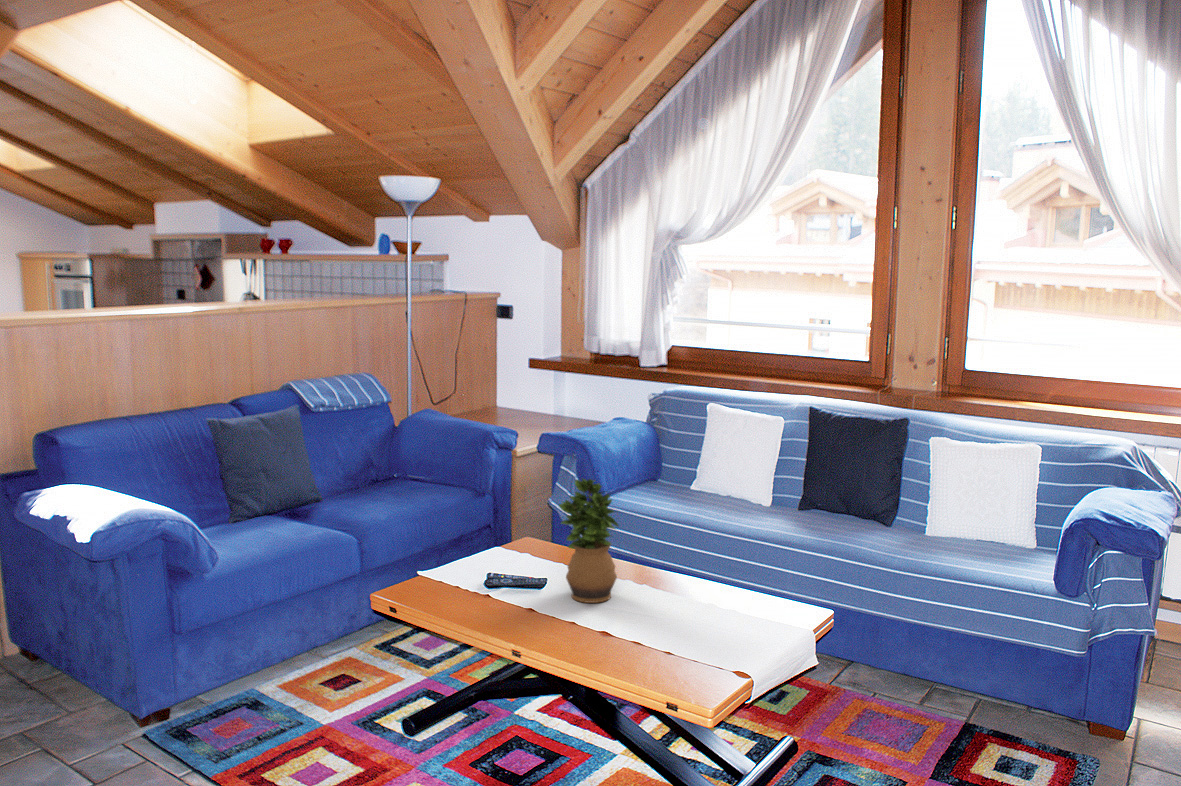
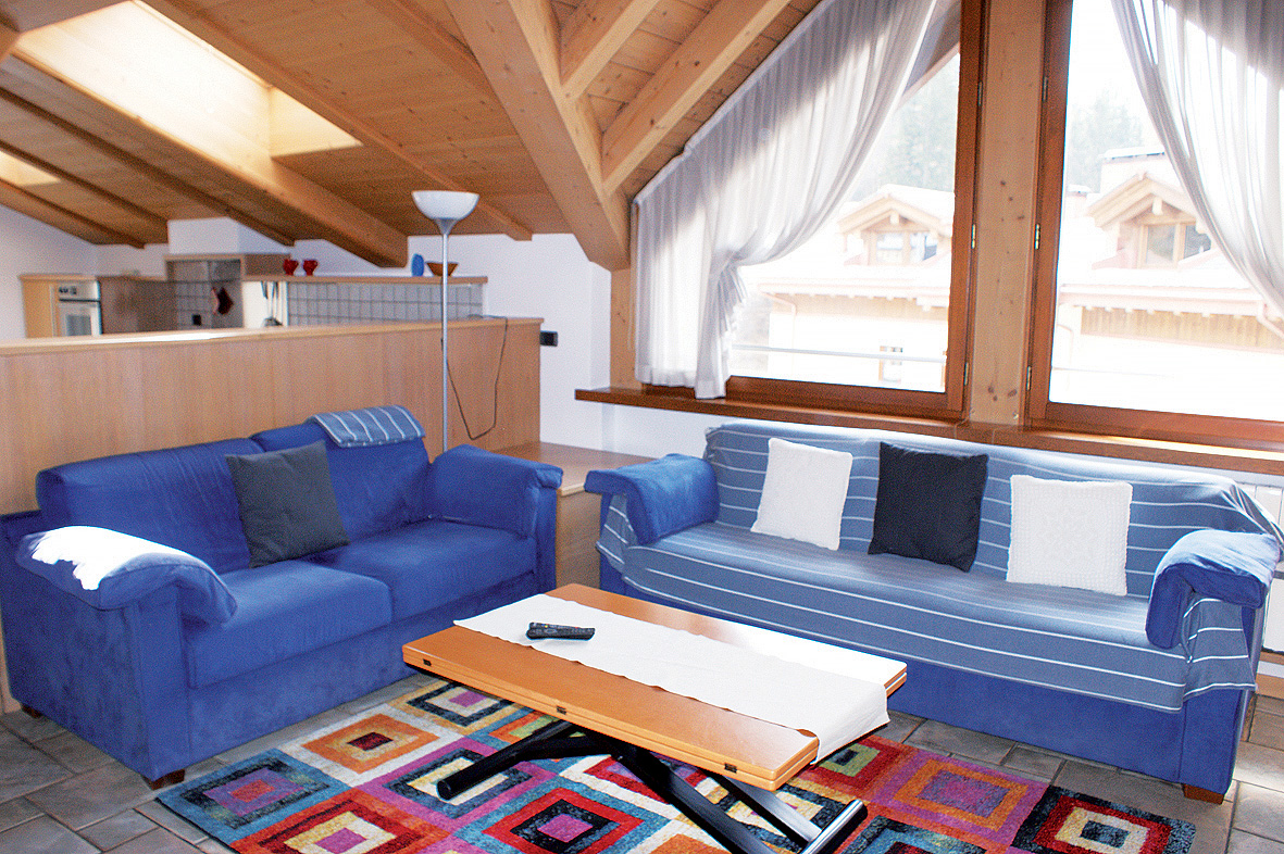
- potted plant [557,477,620,604]
